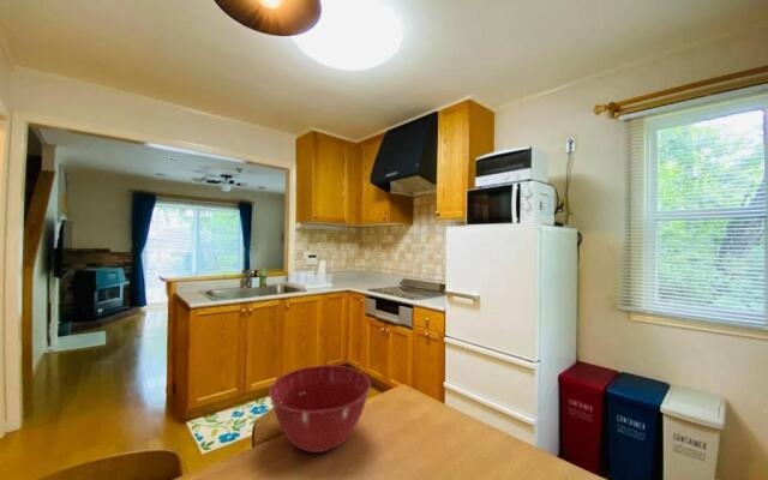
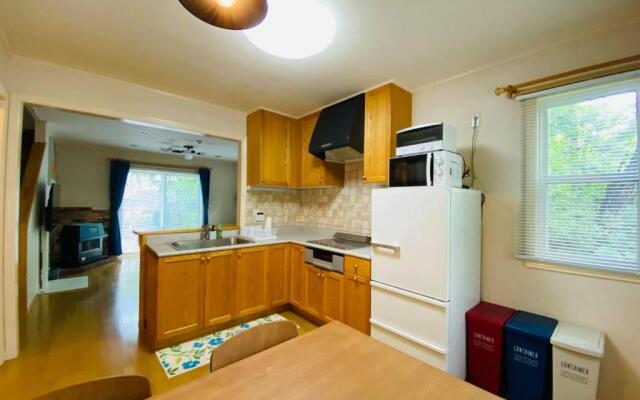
- mixing bowl [268,364,372,454]
